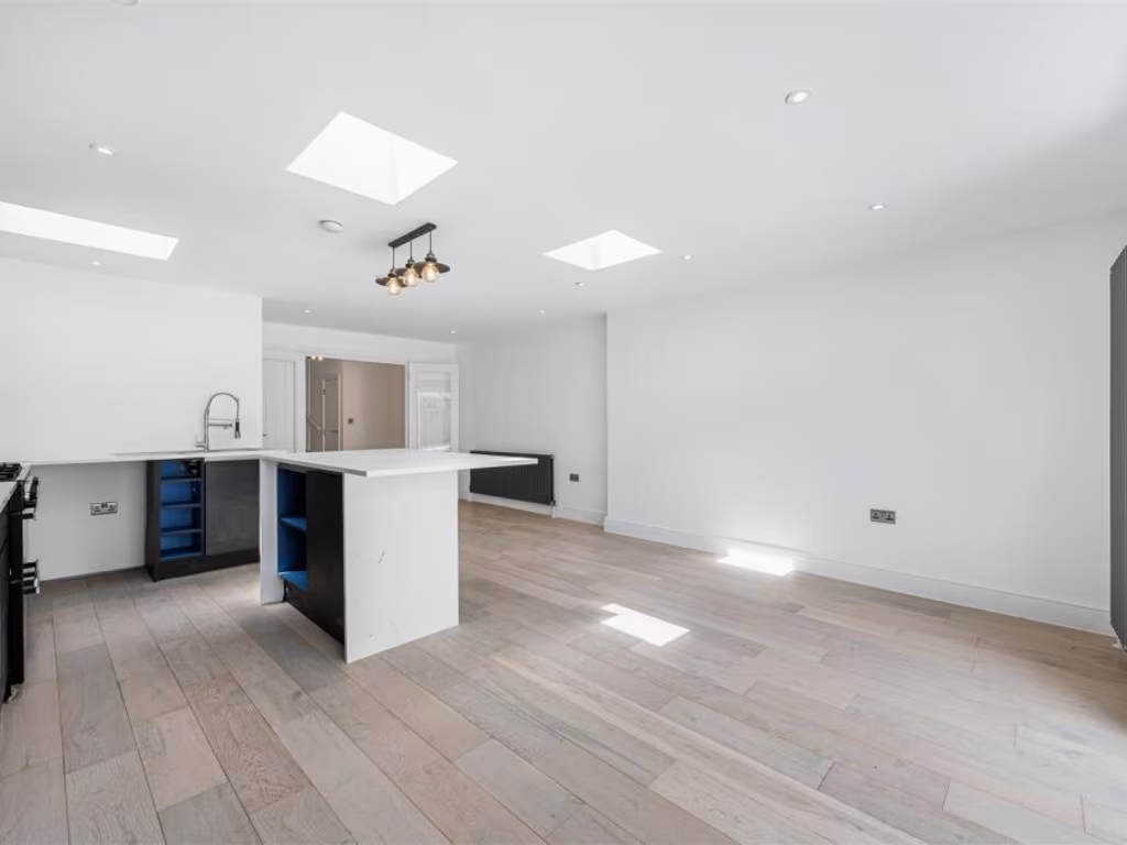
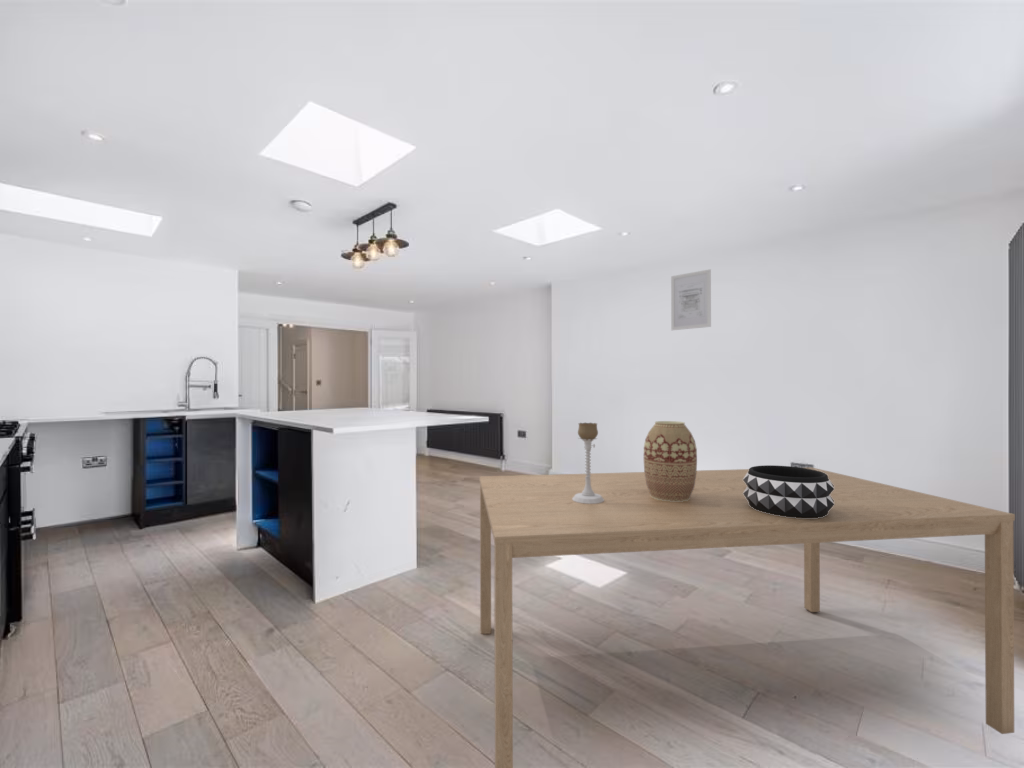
+ vase [643,420,698,502]
+ wall art [670,268,712,331]
+ dining table [478,466,1016,768]
+ candle holder [572,422,604,504]
+ decorative bowl [743,464,834,518]
